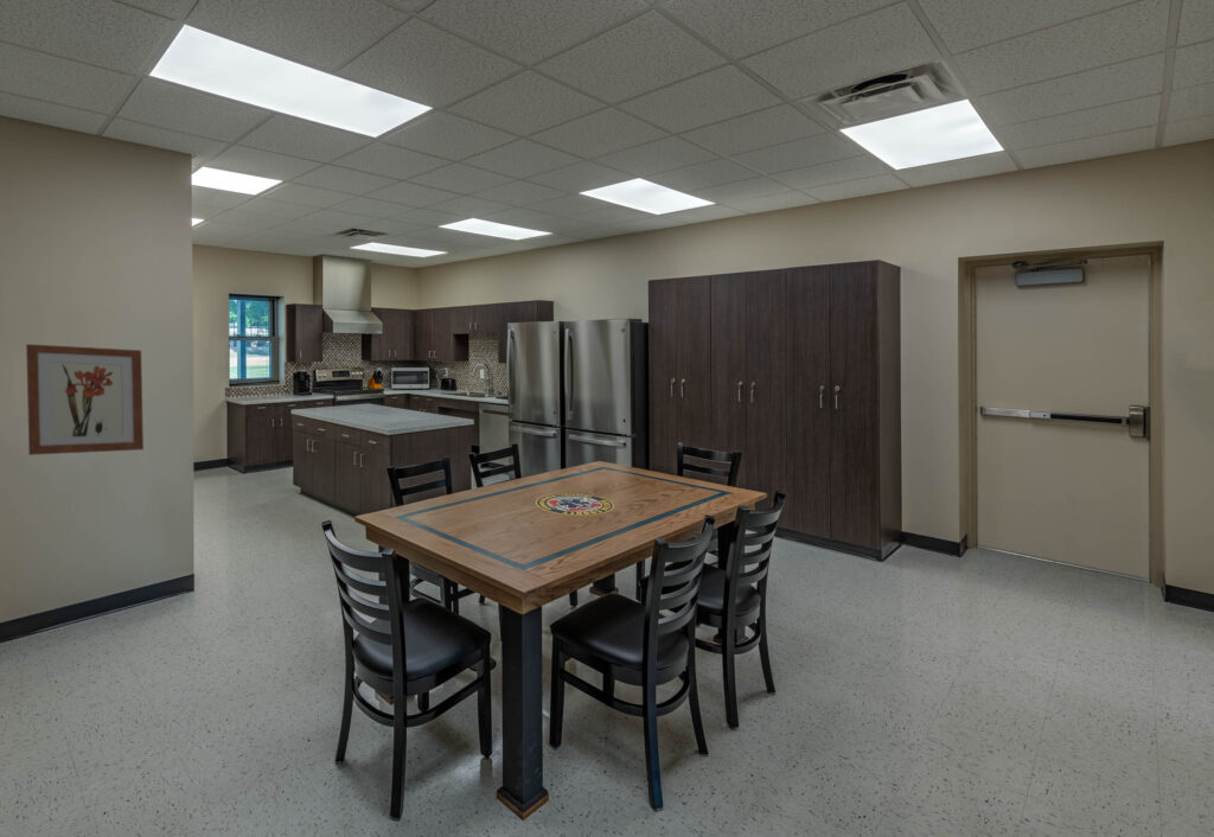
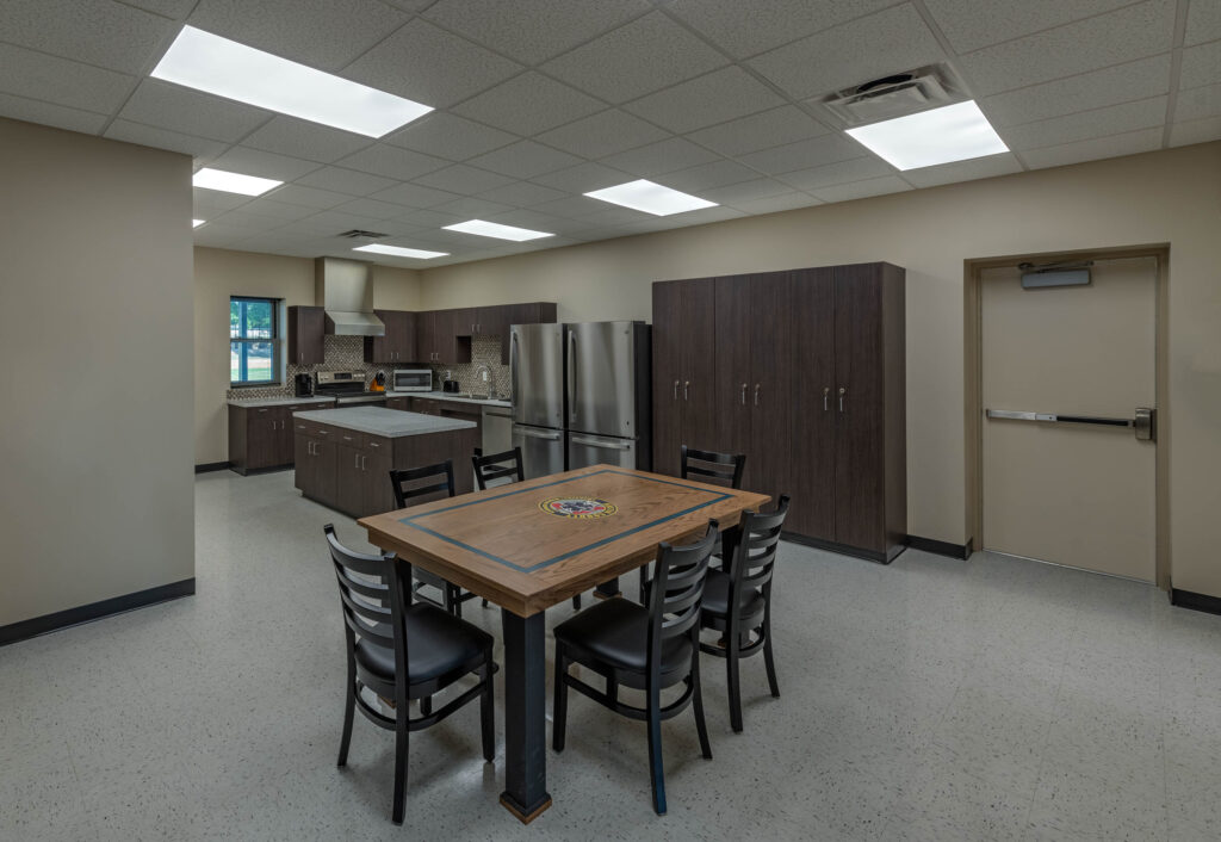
- wall art [25,343,145,456]
